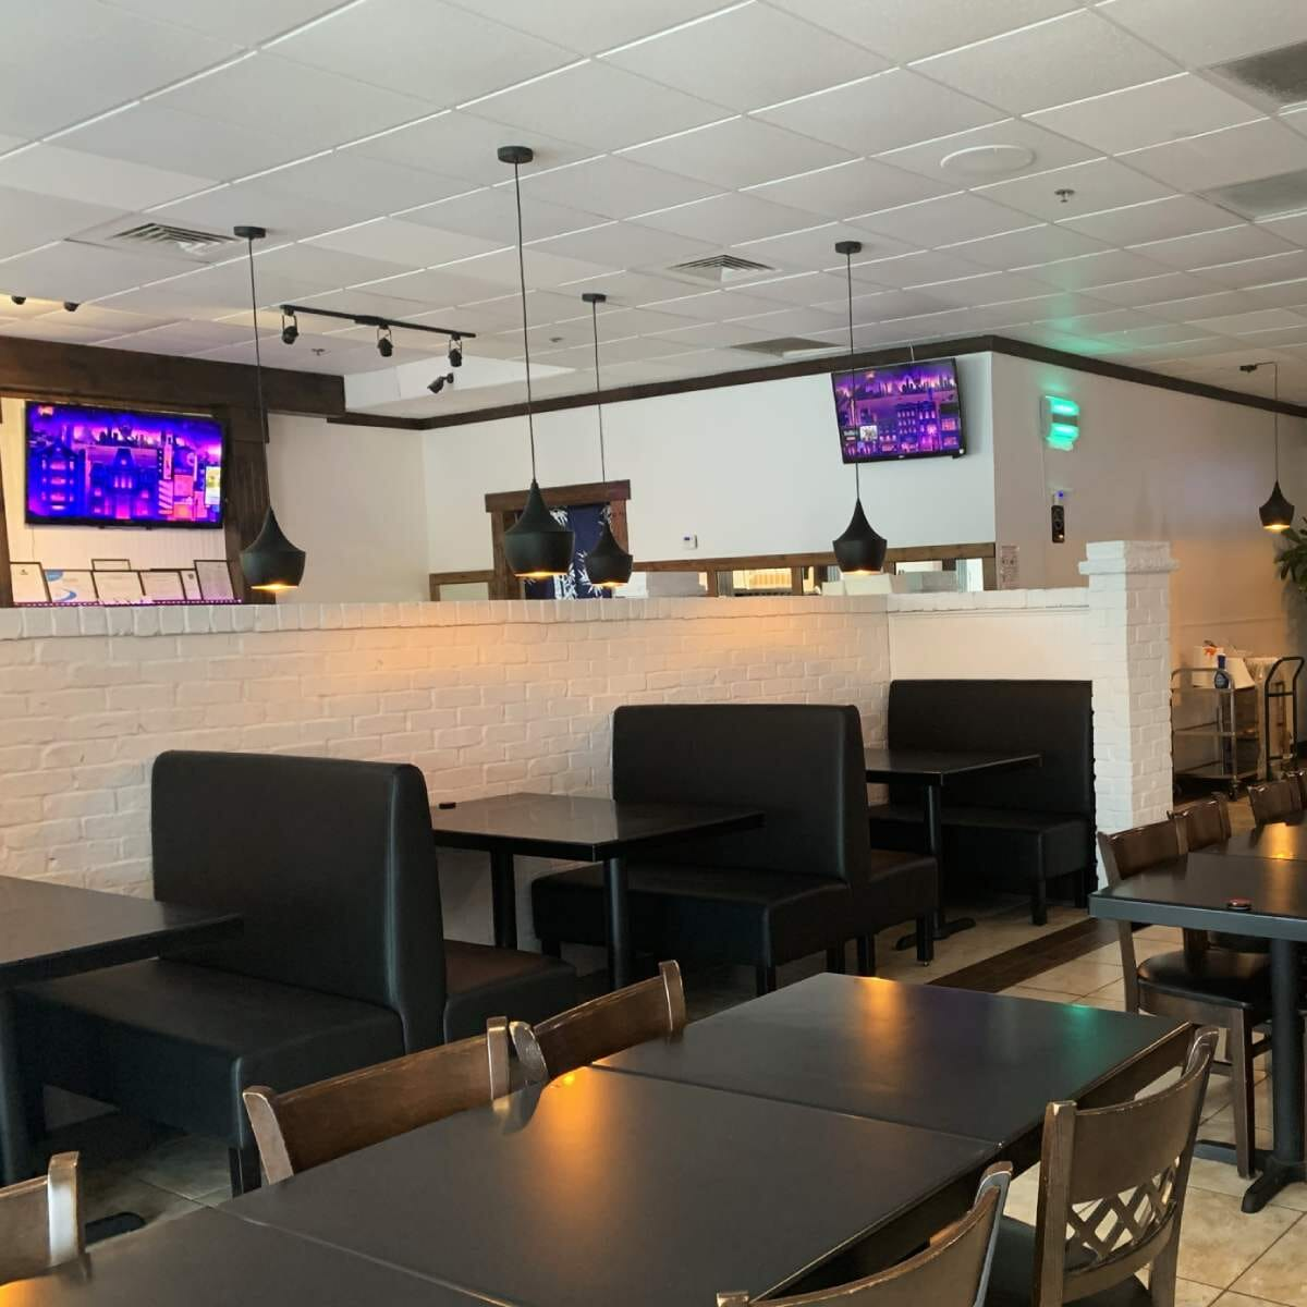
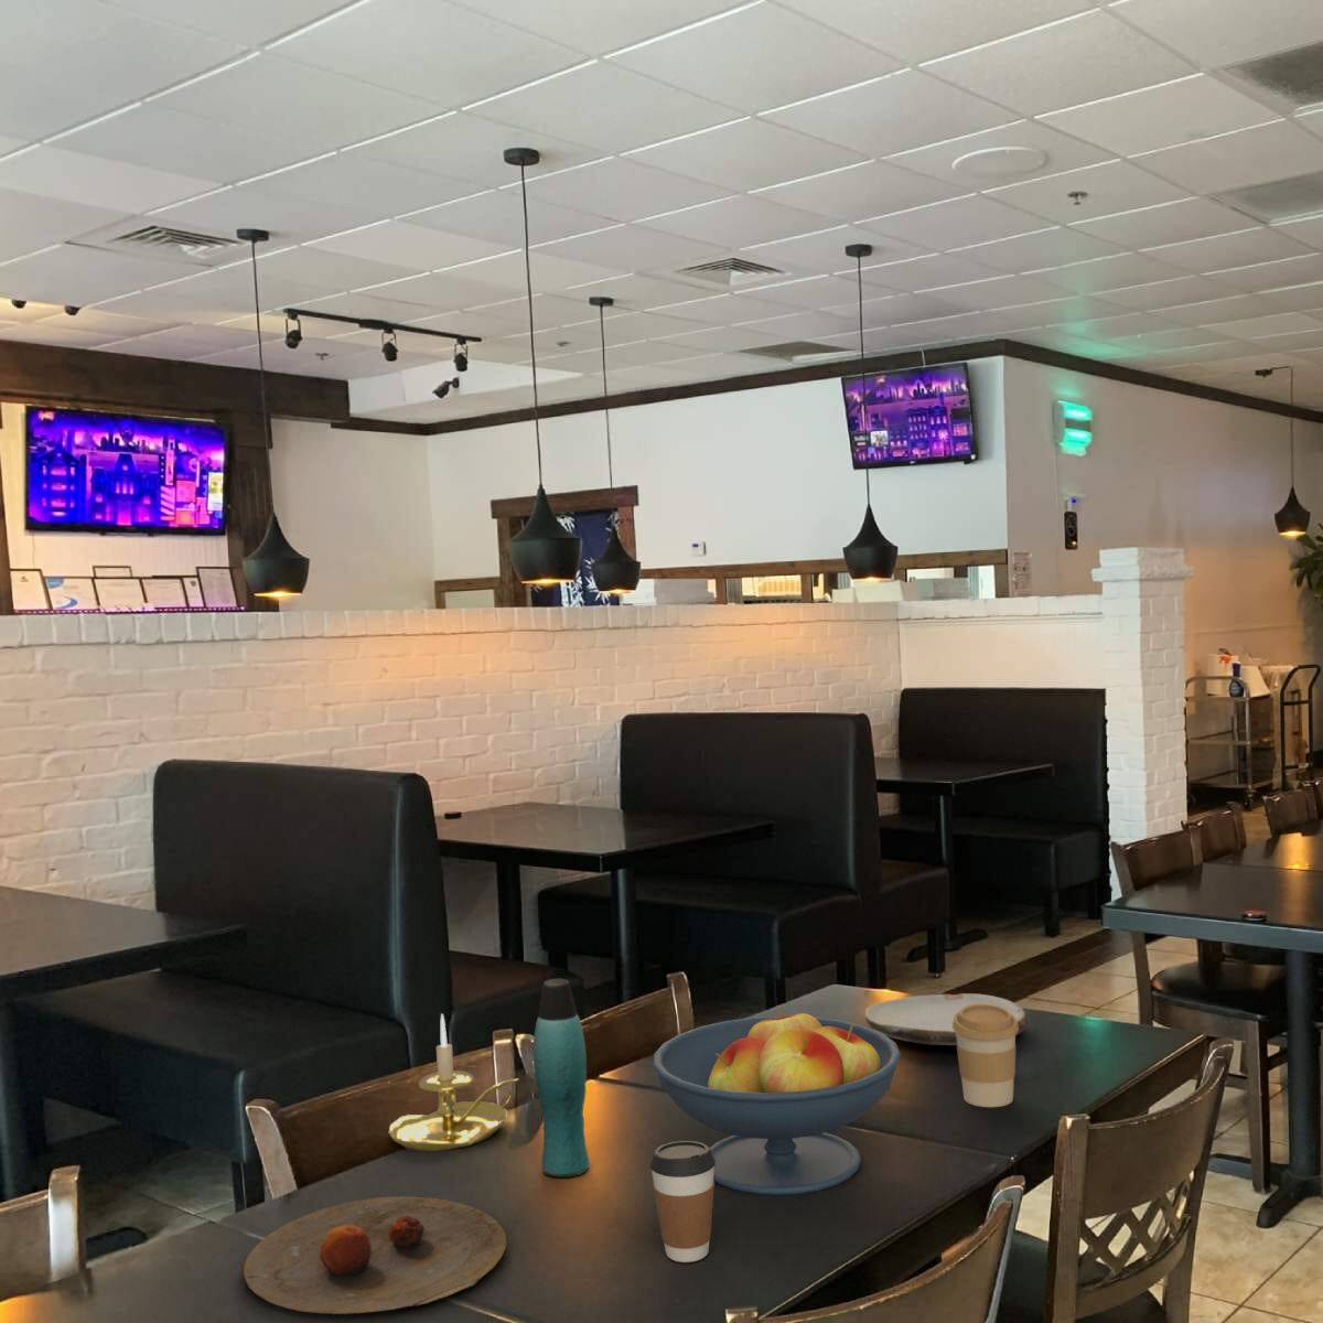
+ plate [864,992,1029,1047]
+ fruit bowl [652,1004,901,1196]
+ bottle [533,978,591,1179]
+ coffee cup [648,1140,716,1264]
+ plate [242,1195,508,1316]
+ candle holder [388,1013,521,1152]
+ coffee cup [952,1004,1019,1109]
